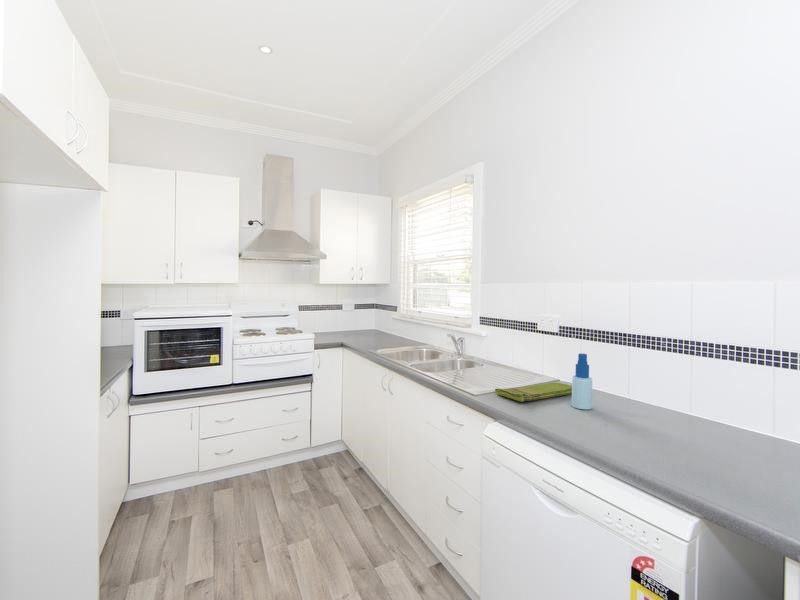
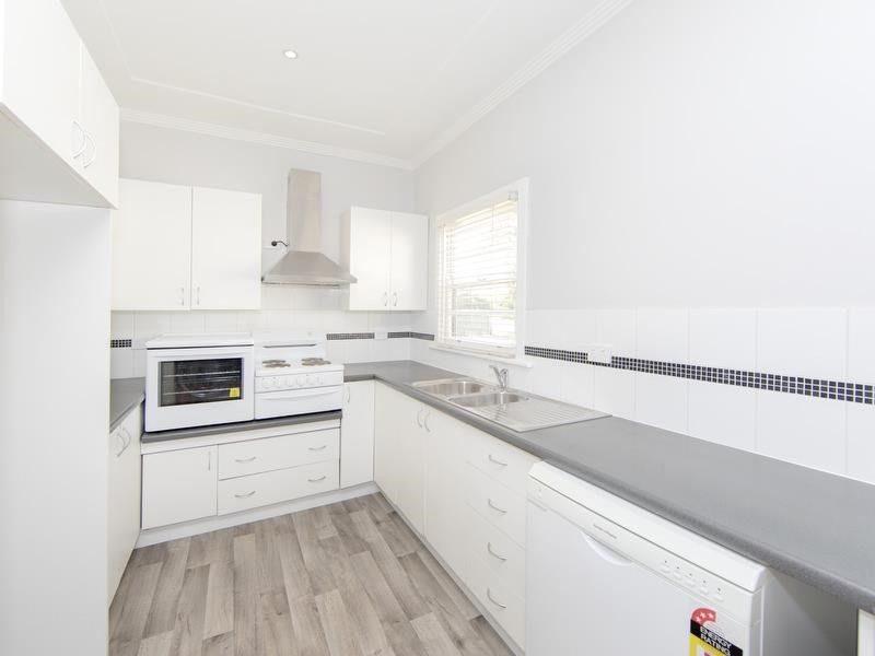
- dish towel [494,381,572,403]
- spray bottle [571,352,593,410]
